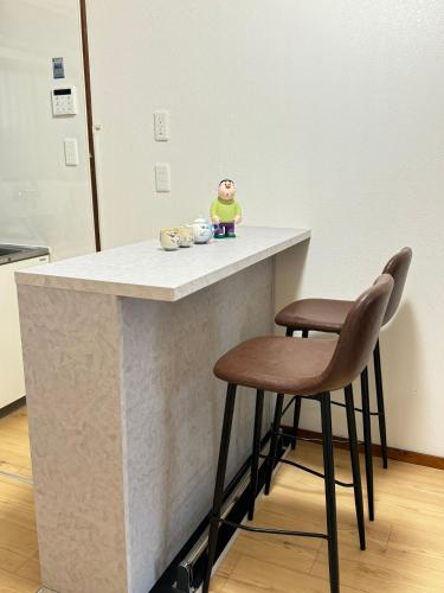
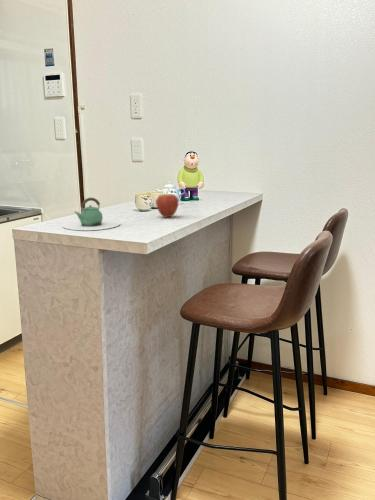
+ fruit [155,188,179,218]
+ teapot [61,197,121,231]
